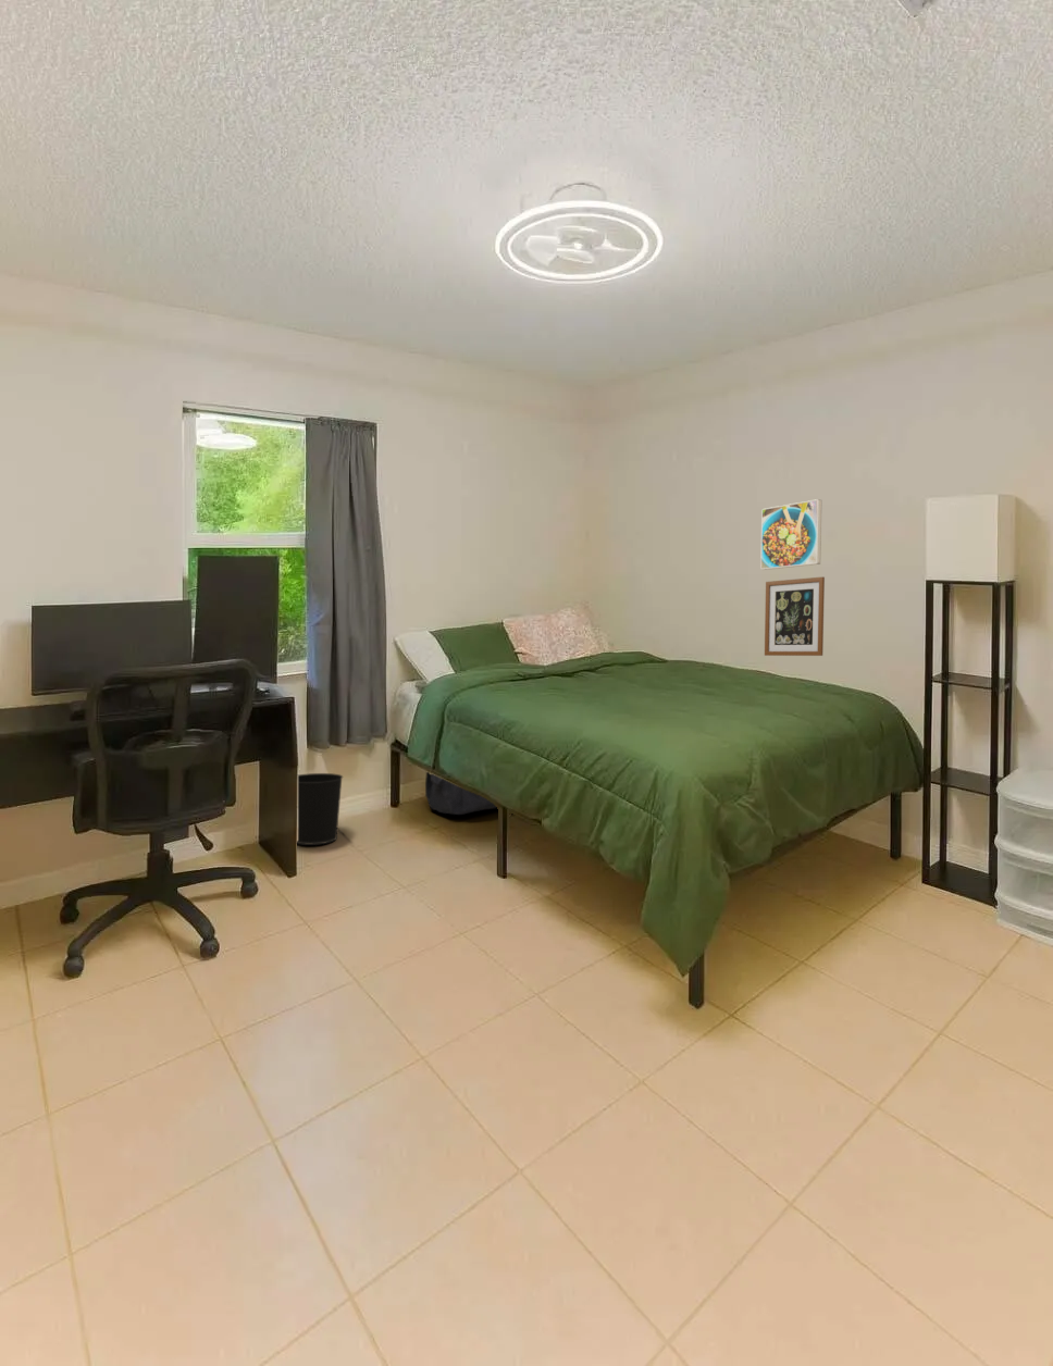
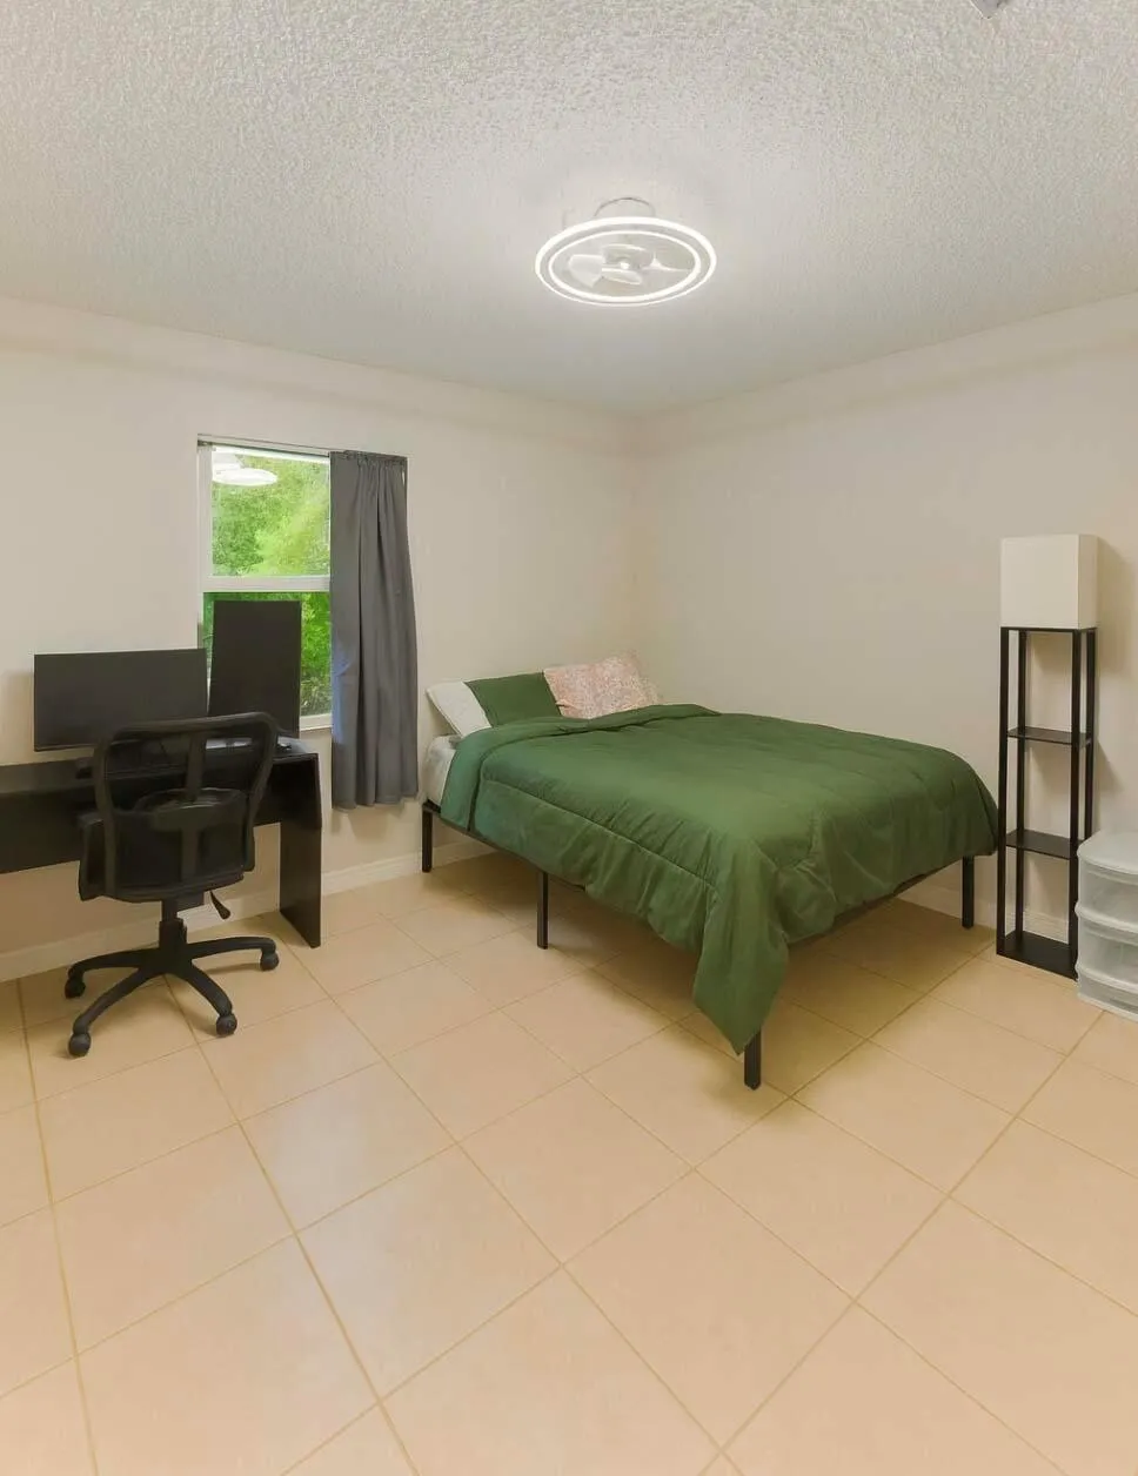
- wastebasket [296,772,344,846]
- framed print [759,498,823,571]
- wall art [763,575,825,657]
- backpack [425,771,498,815]
